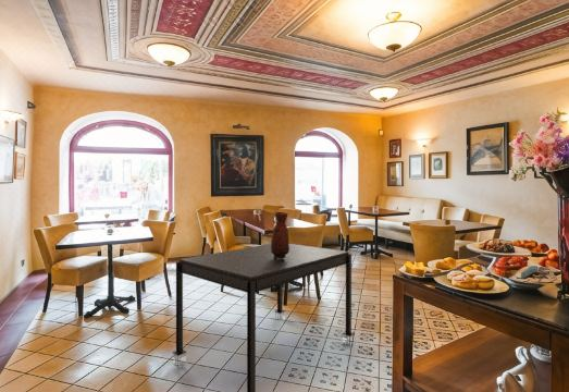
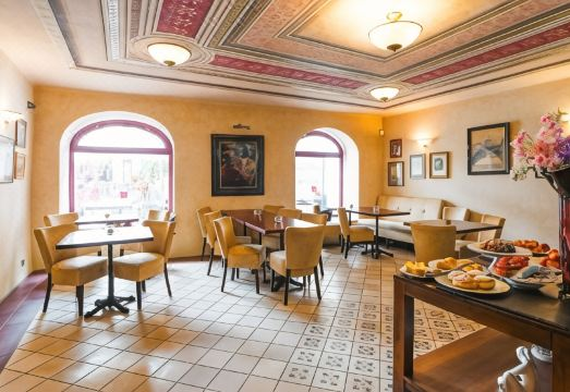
- vase [270,211,289,259]
- dining table [171,243,356,392]
